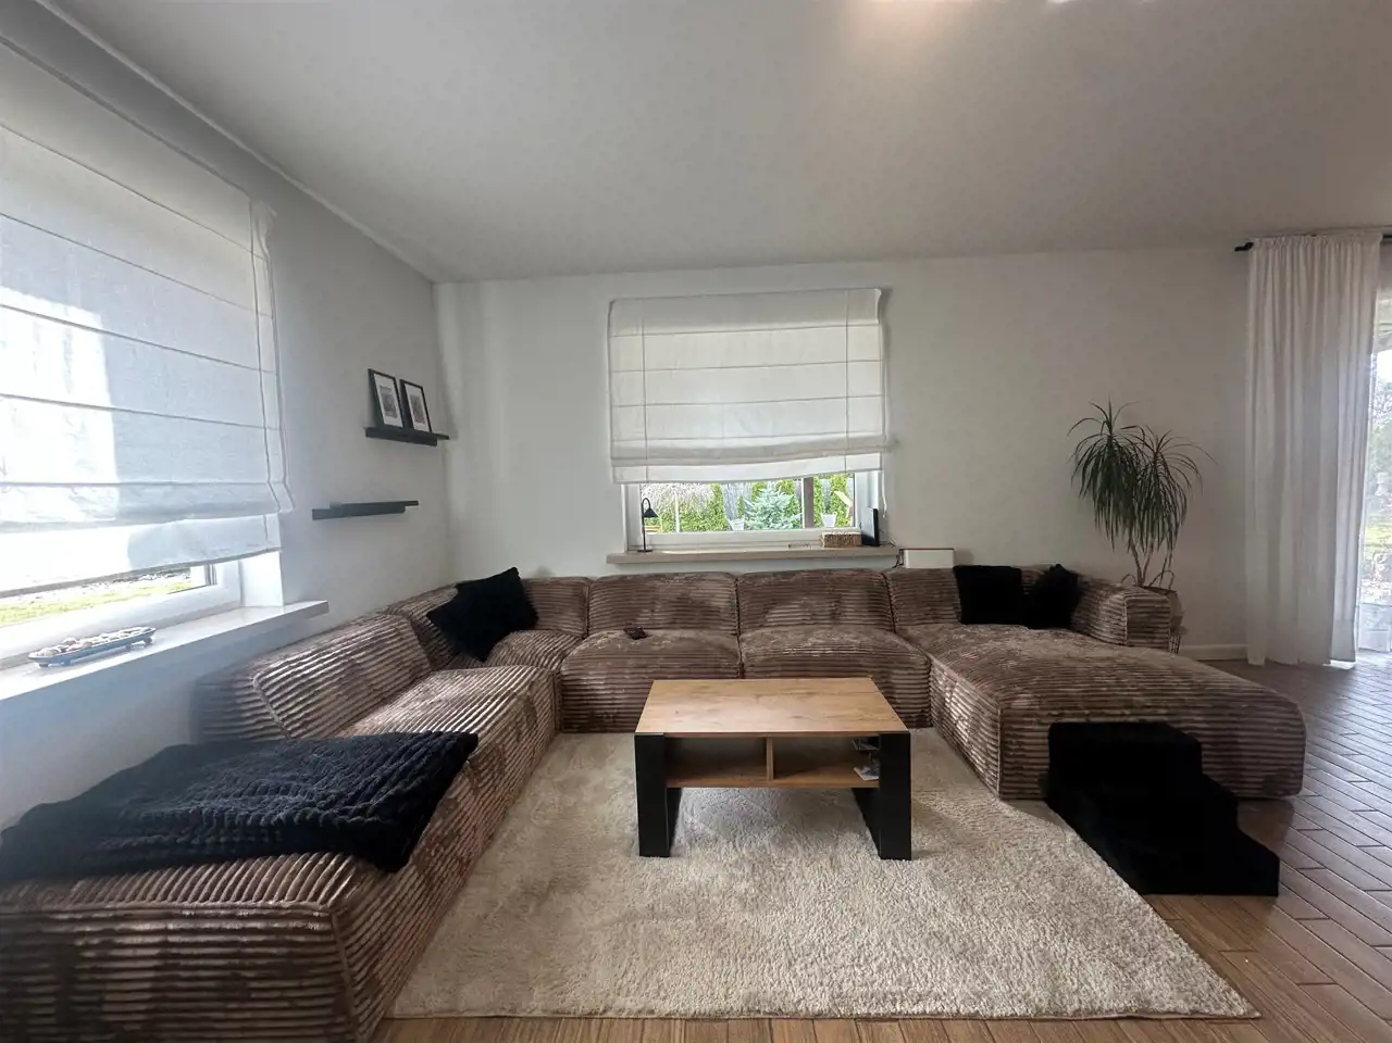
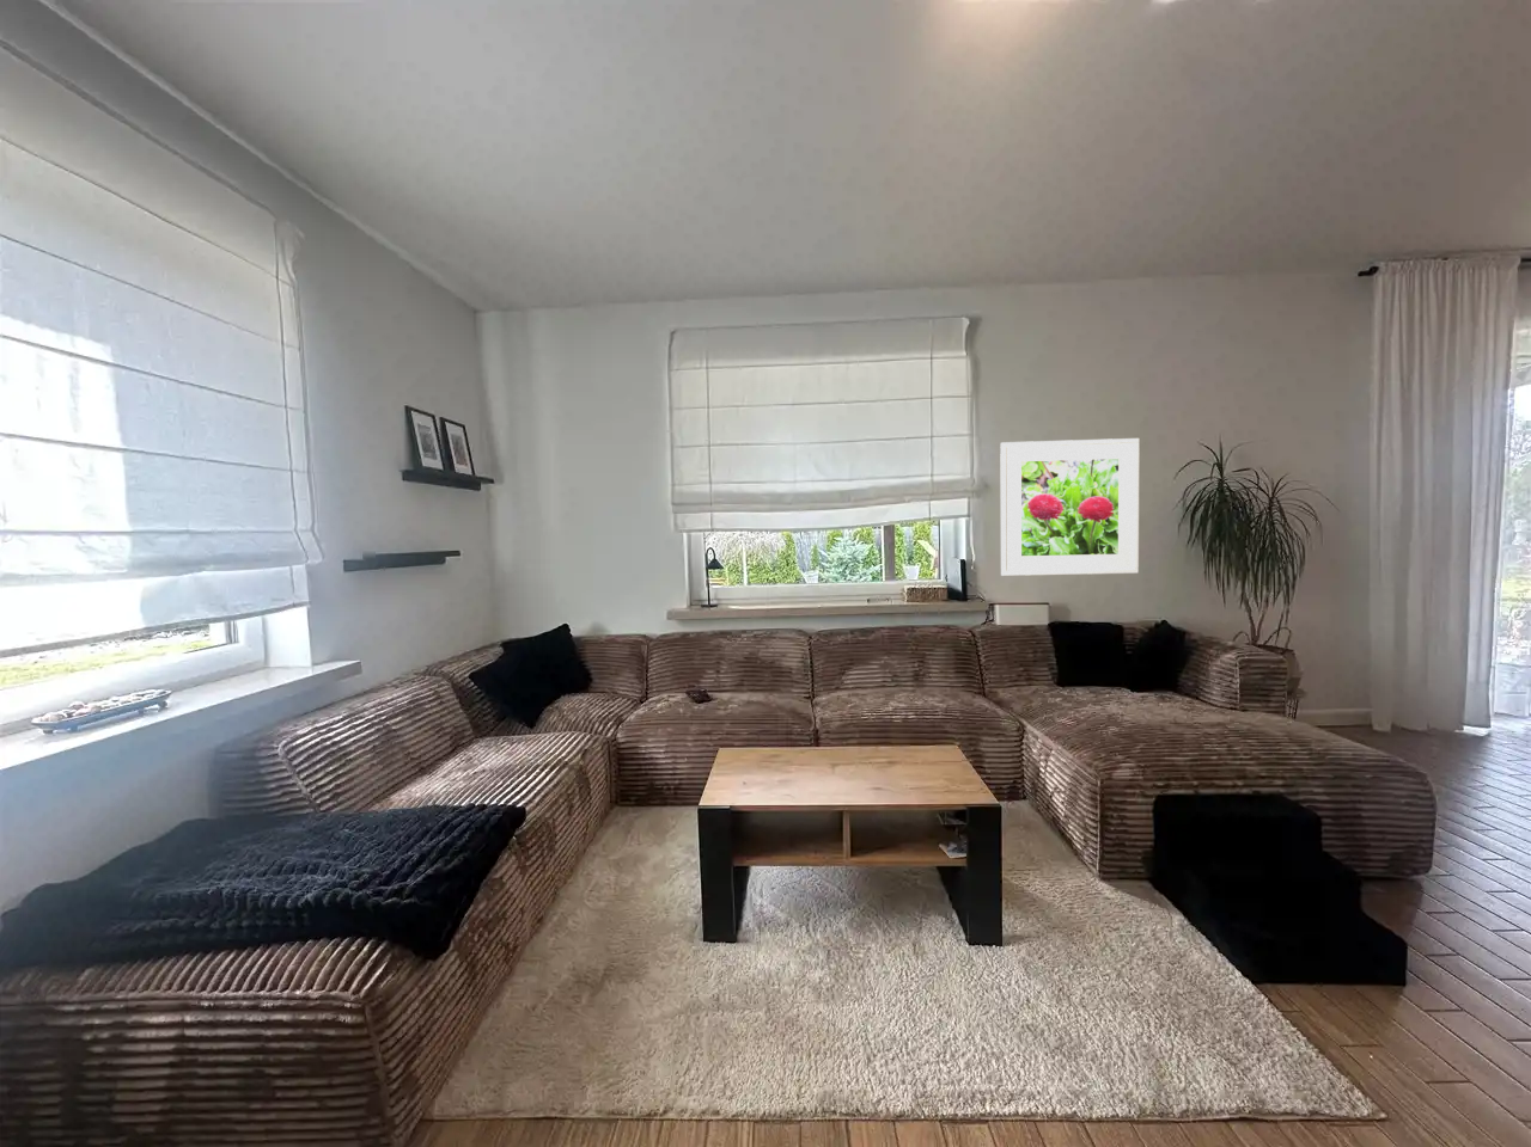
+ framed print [998,437,1140,577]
